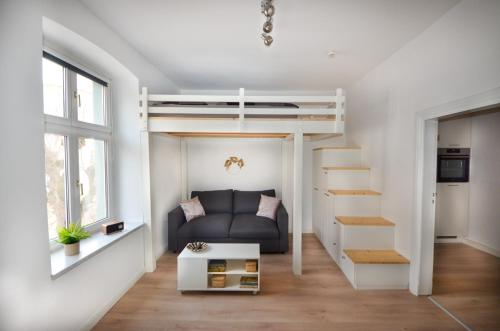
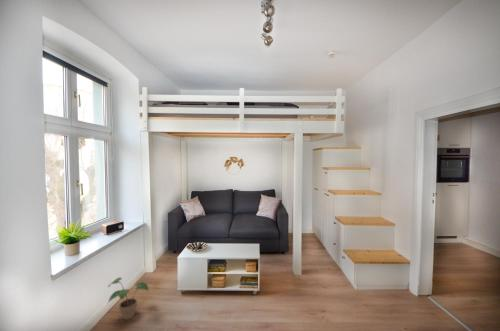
+ potted plant [107,277,150,321]
